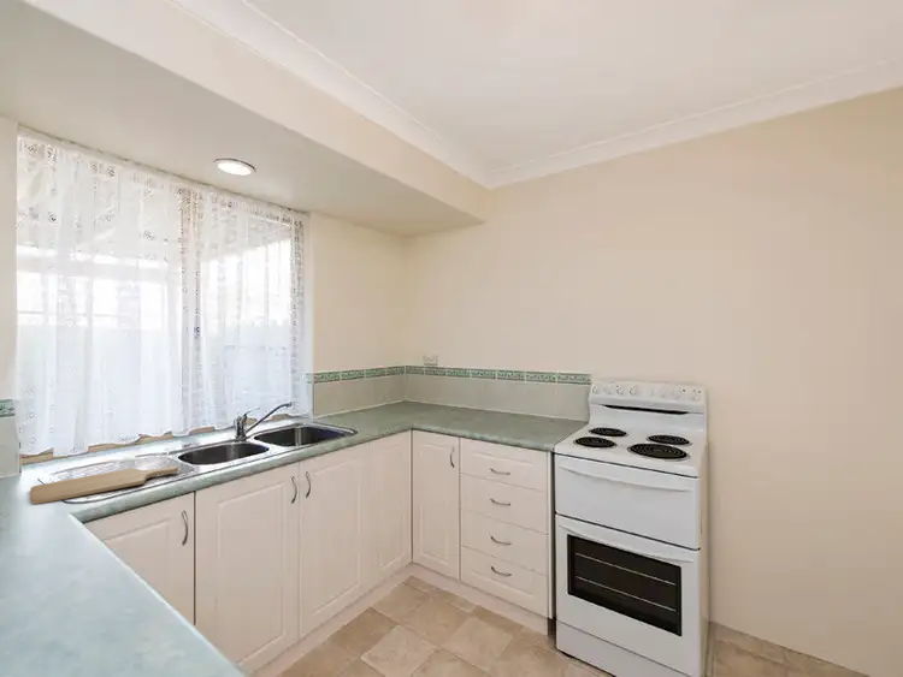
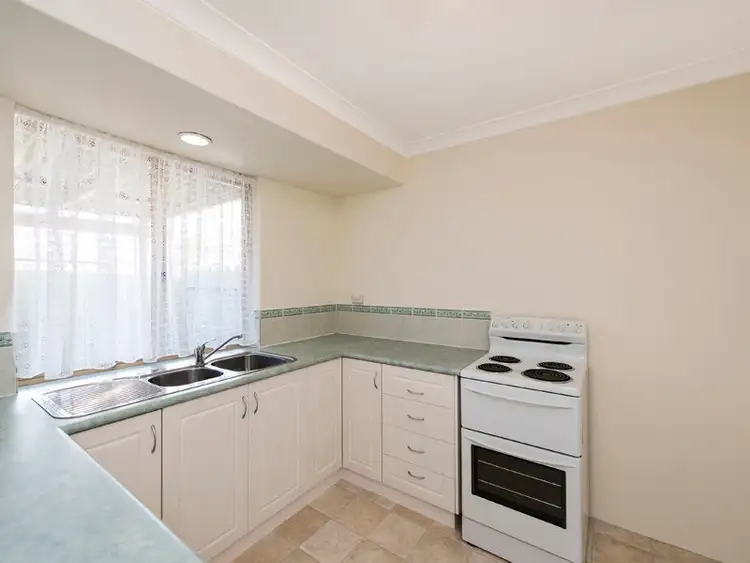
- chopping board [30,464,179,505]
